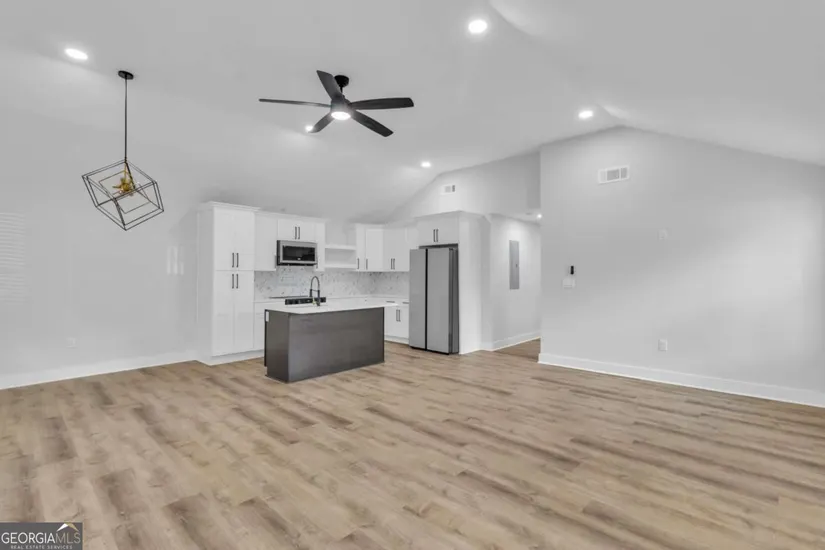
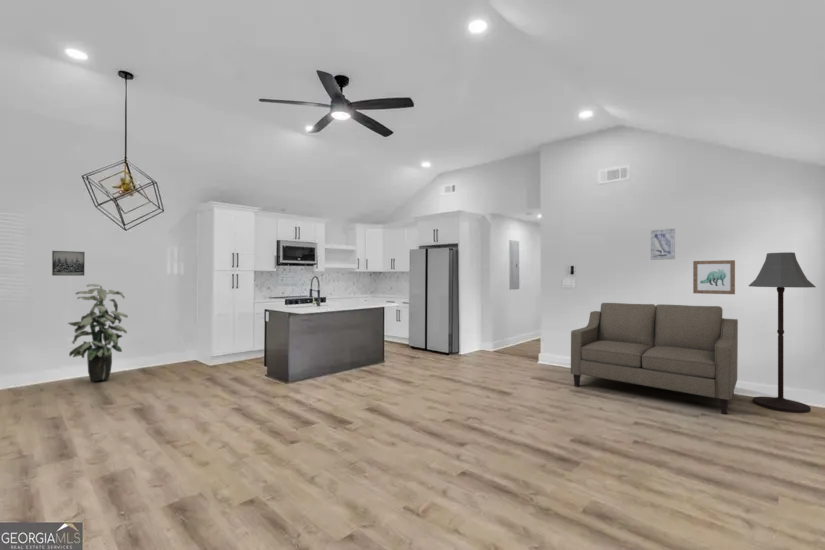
+ sofa [570,302,739,415]
+ wall art [650,227,676,261]
+ wall art [51,250,86,277]
+ wall art [692,259,736,295]
+ floor lamp [748,251,817,414]
+ indoor plant [66,283,129,382]
